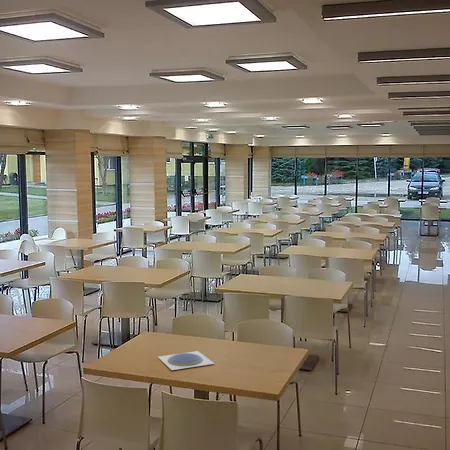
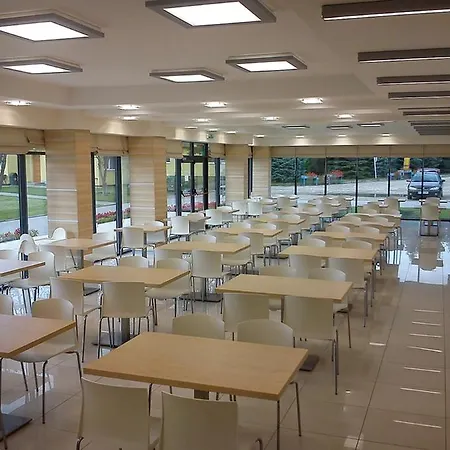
- plate [157,350,215,371]
